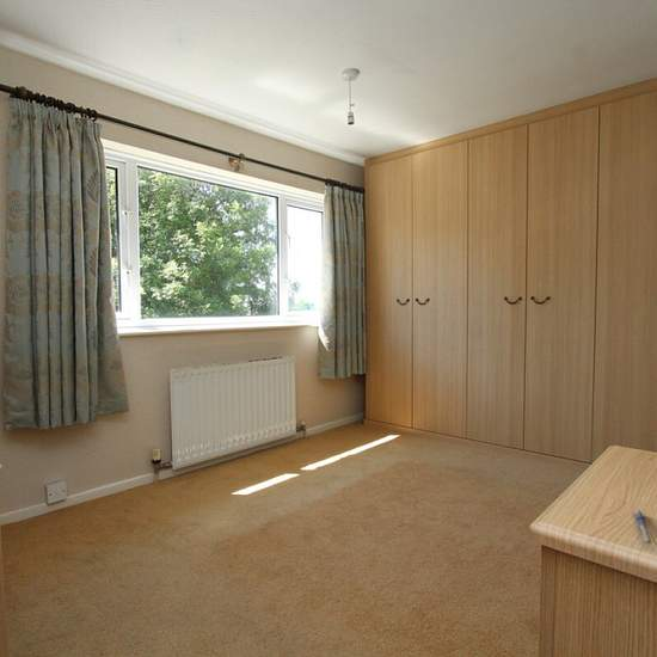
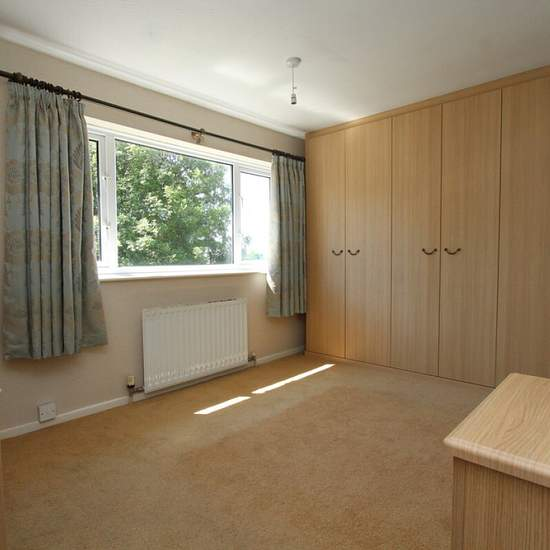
- pen [632,509,657,546]
